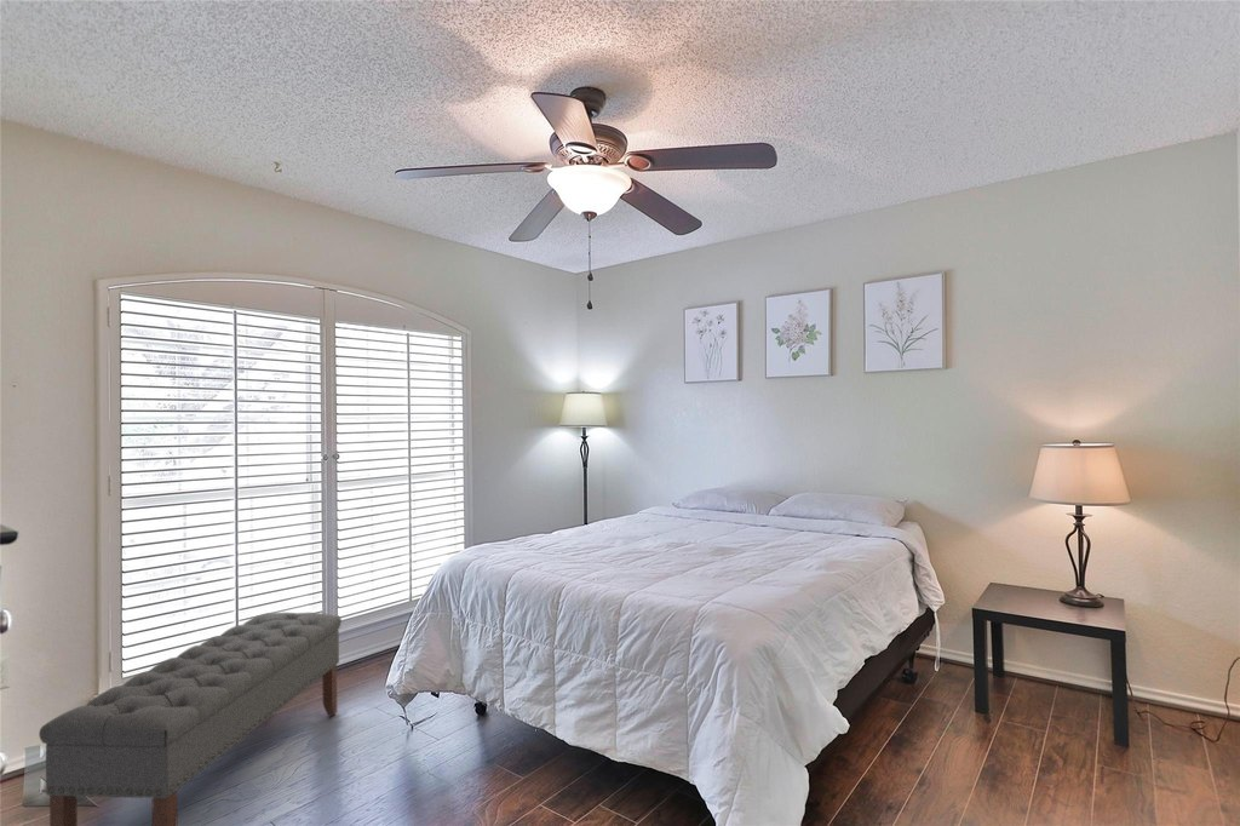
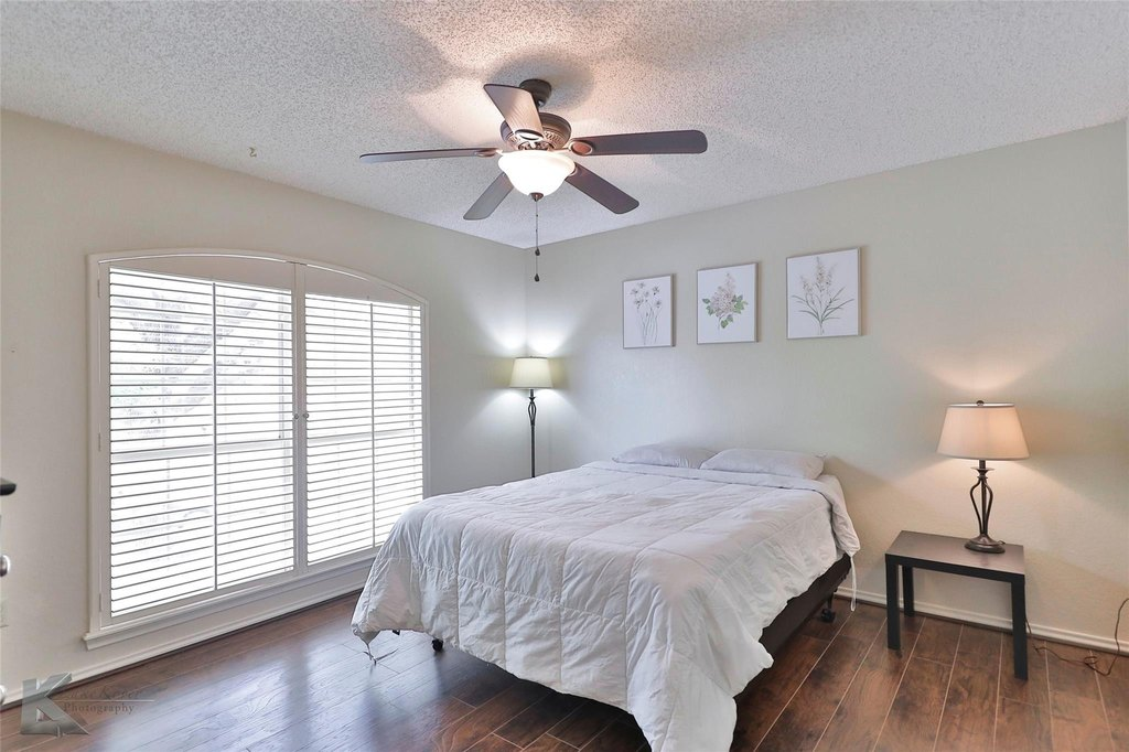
- bench [38,612,343,826]
